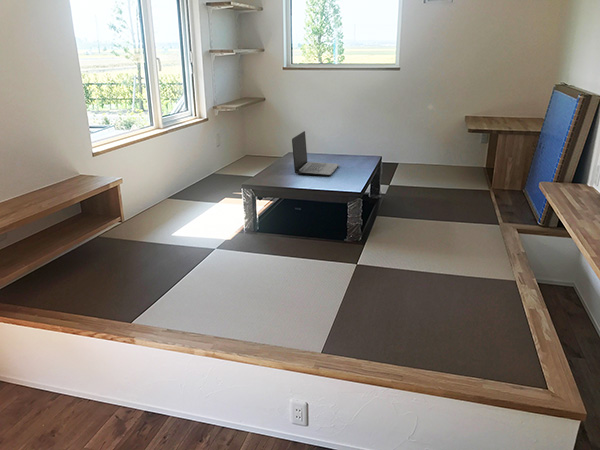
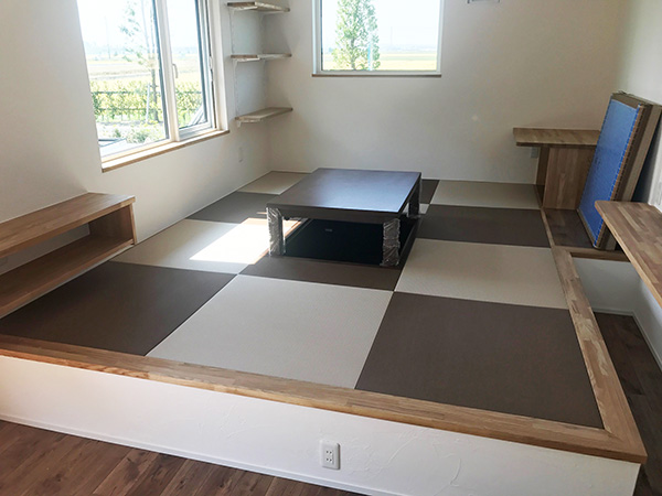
- laptop [291,130,340,177]
